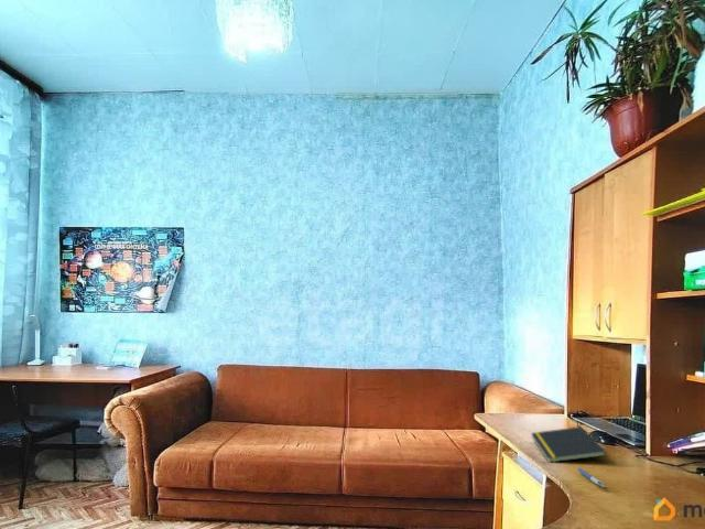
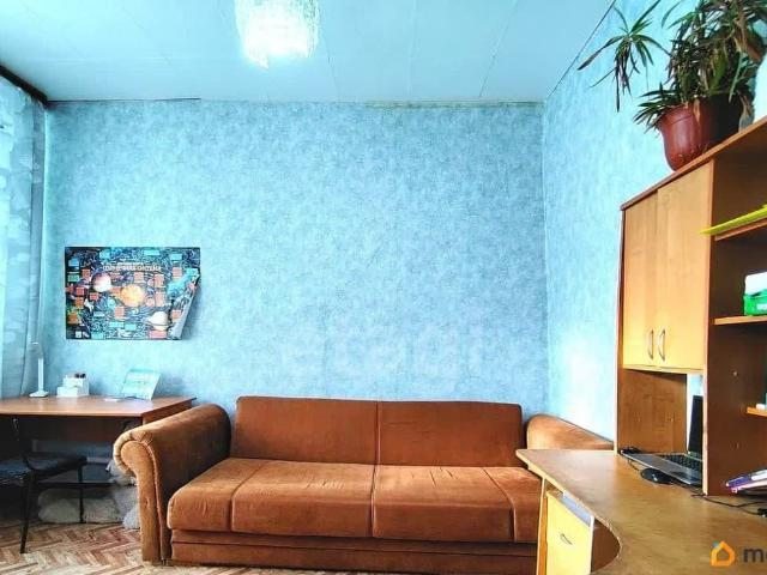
- notepad [530,425,608,463]
- pen [576,467,606,488]
